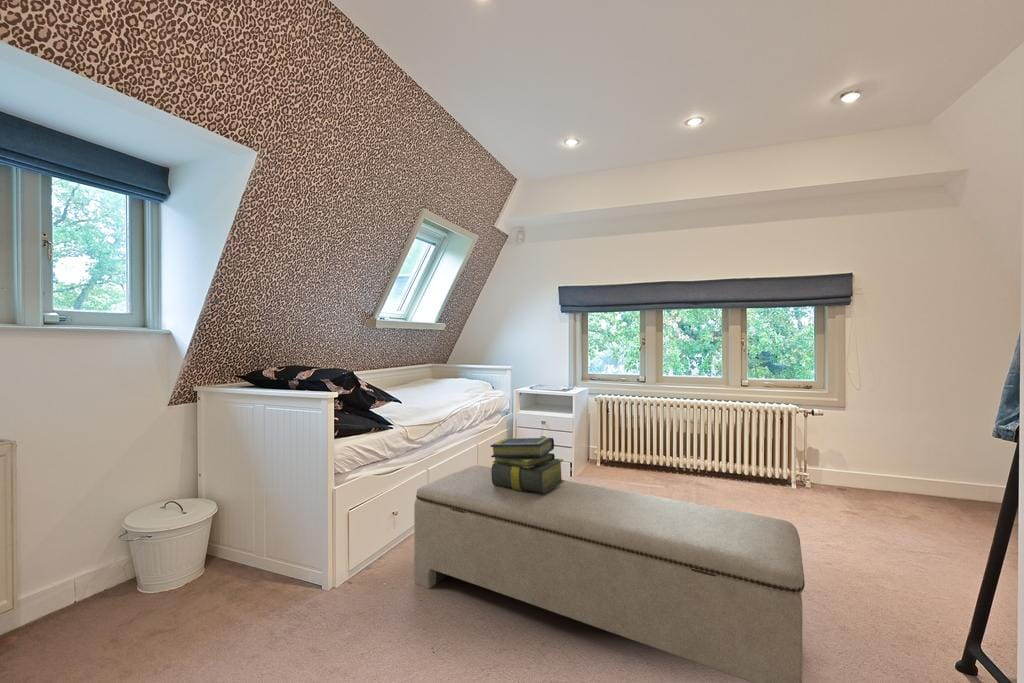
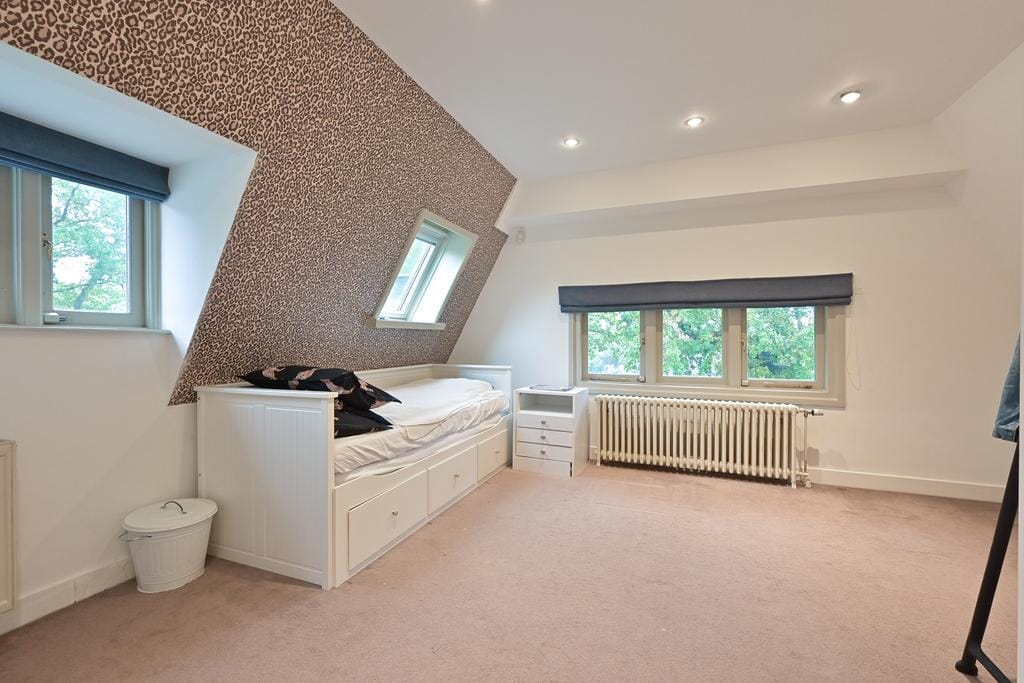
- stack of books [490,436,565,493]
- bench [413,464,806,683]
